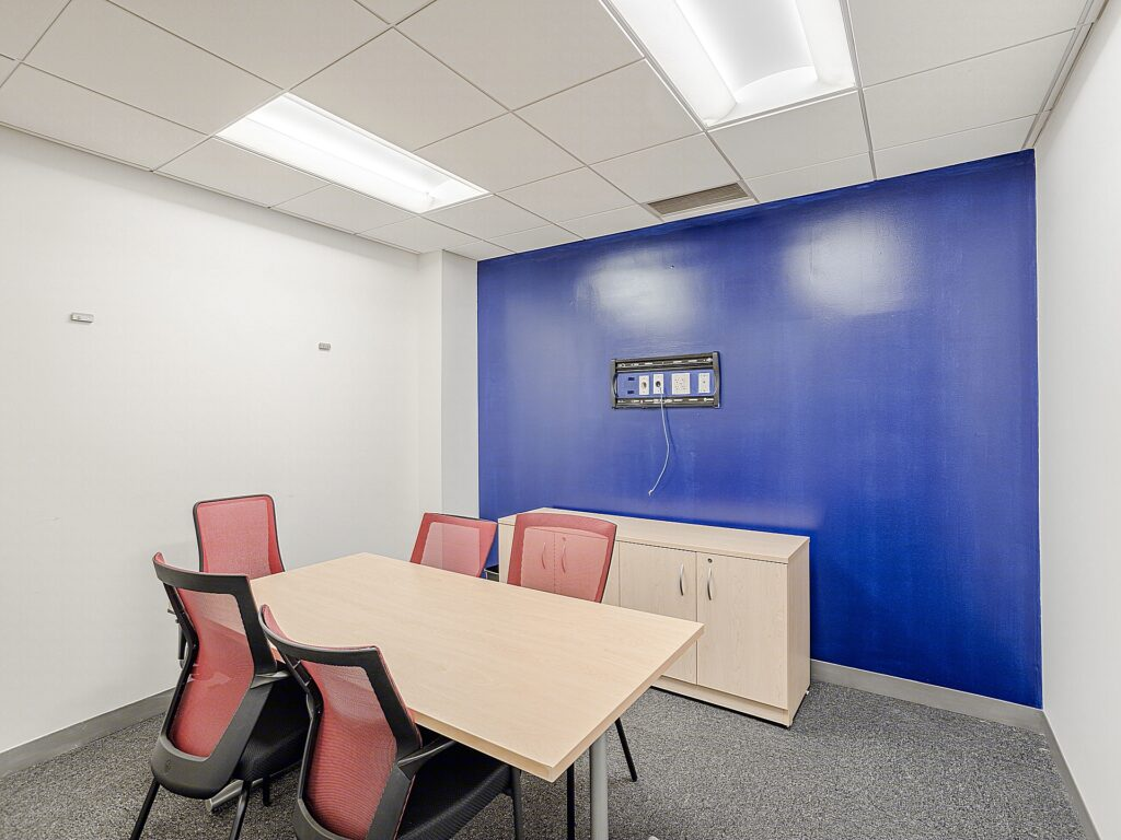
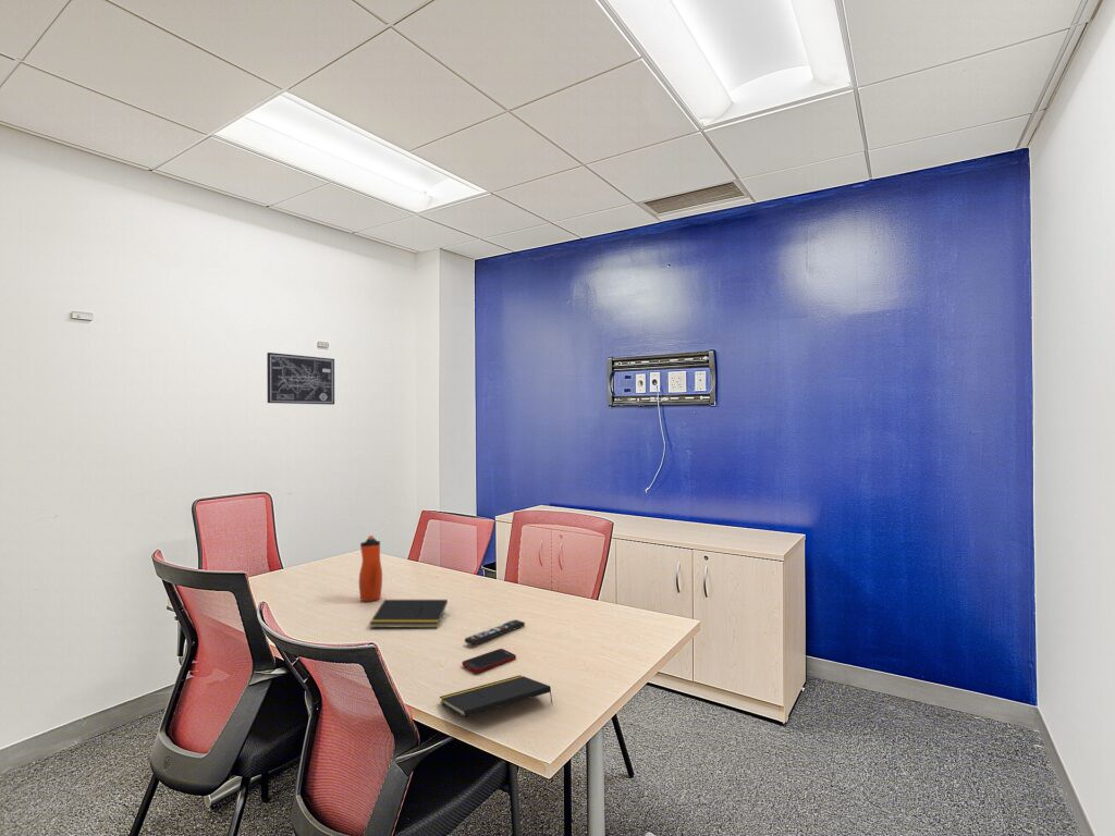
+ wall art [266,352,335,406]
+ water bottle [358,534,383,602]
+ remote control [464,618,526,647]
+ cell phone [461,648,517,674]
+ notepad [369,599,449,629]
+ notepad [439,674,554,718]
